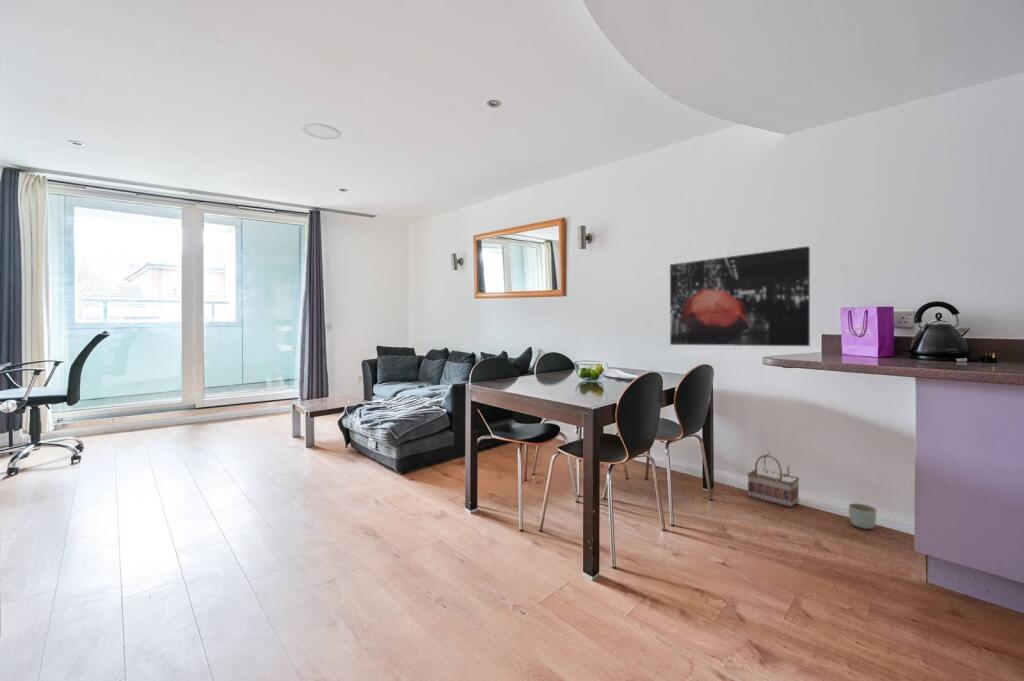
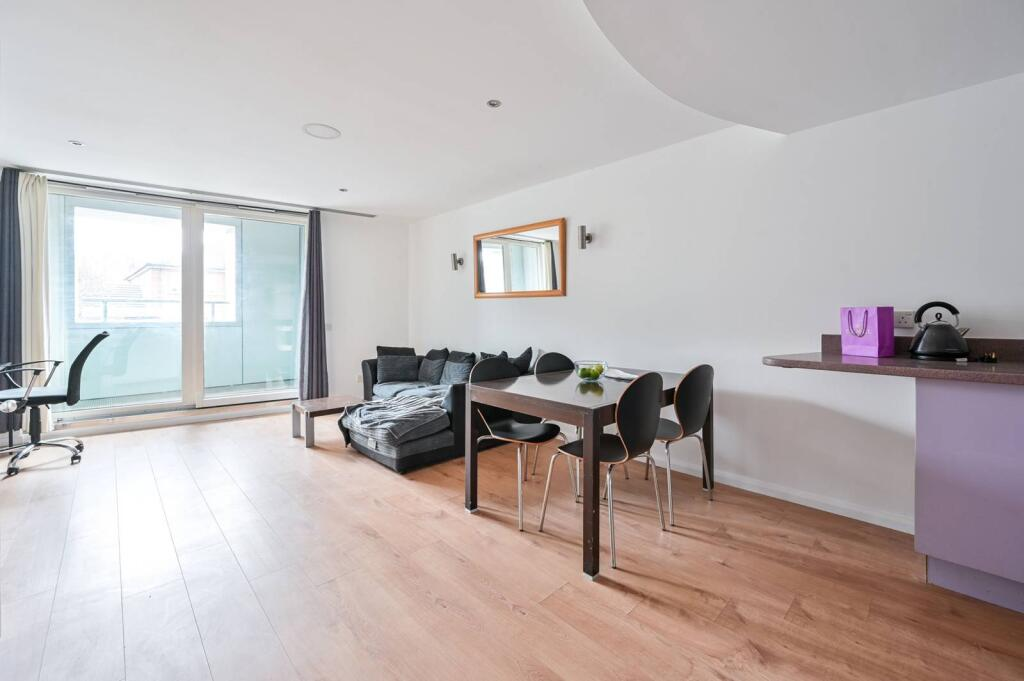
- basket [746,452,800,508]
- wall art [669,245,811,347]
- planter [848,502,878,530]
